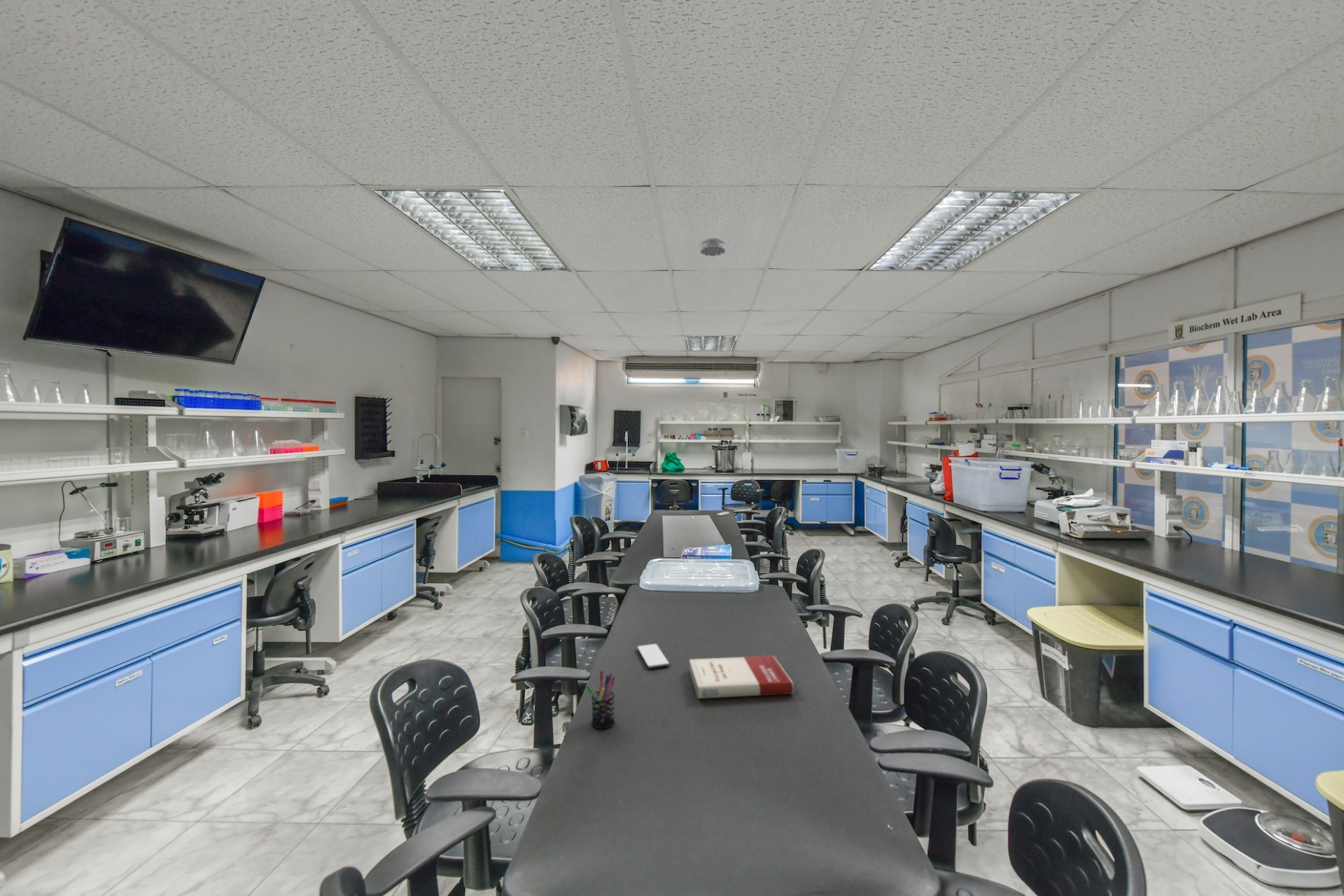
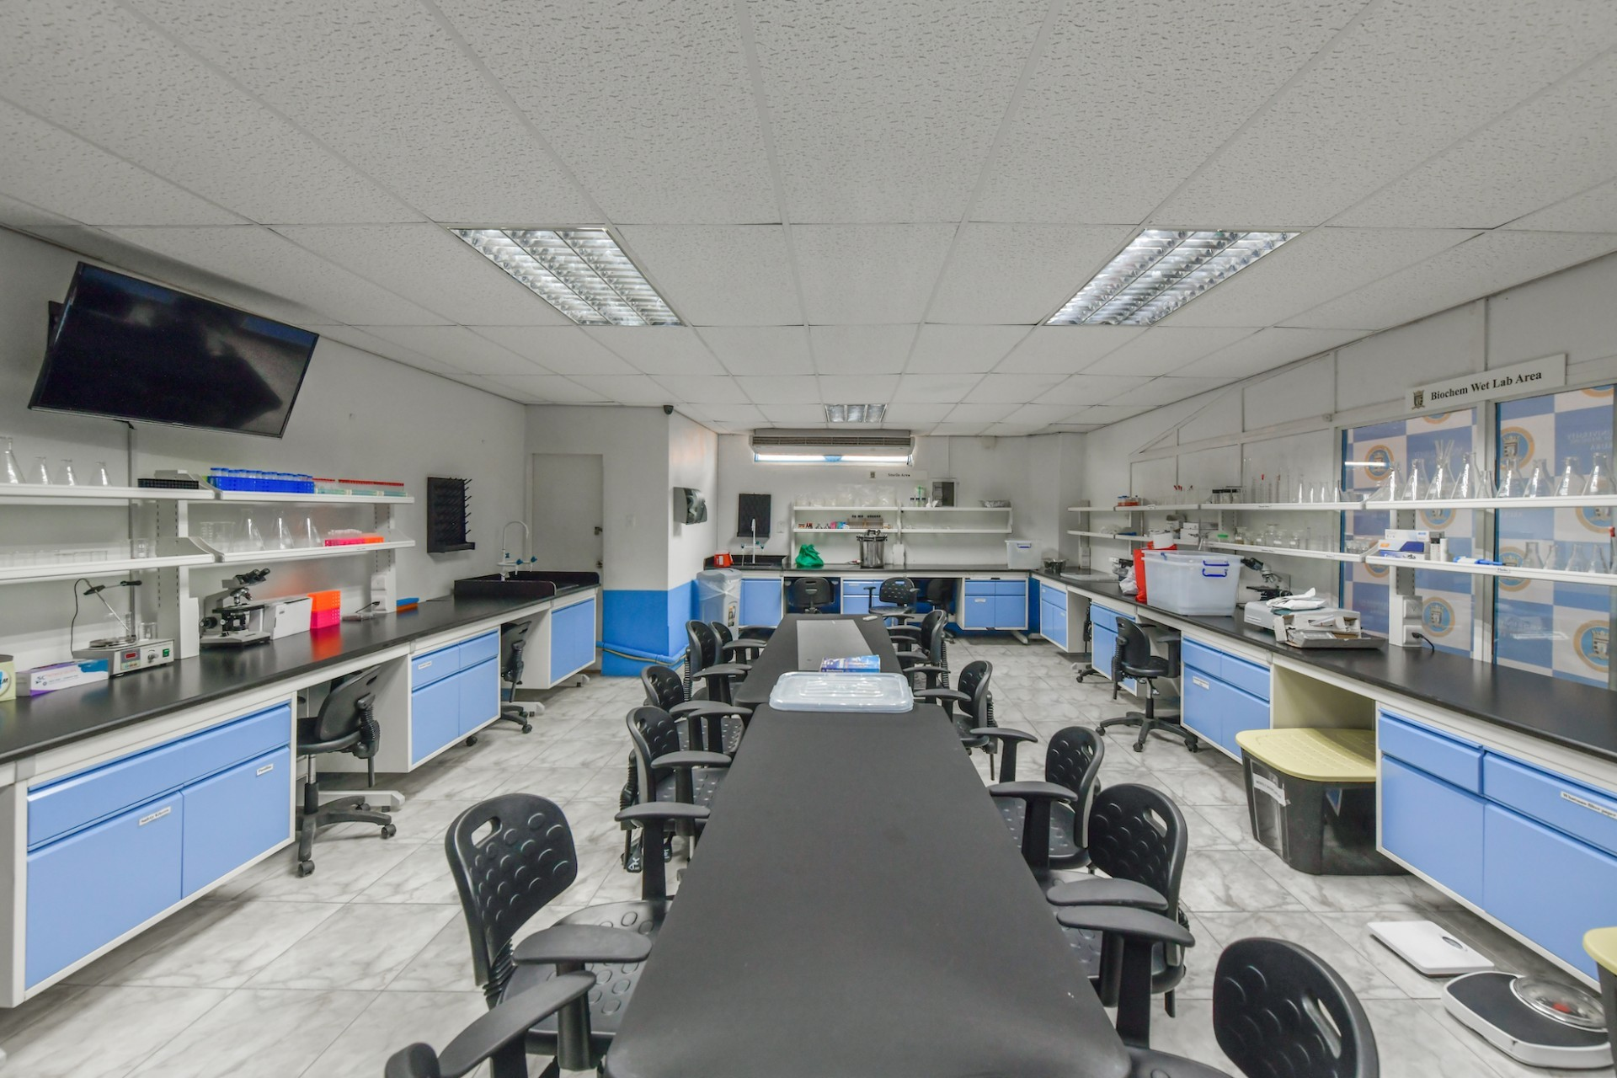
- smoke detector [700,237,726,257]
- book [689,654,794,699]
- smartphone [636,643,670,669]
- pen holder [584,670,616,729]
